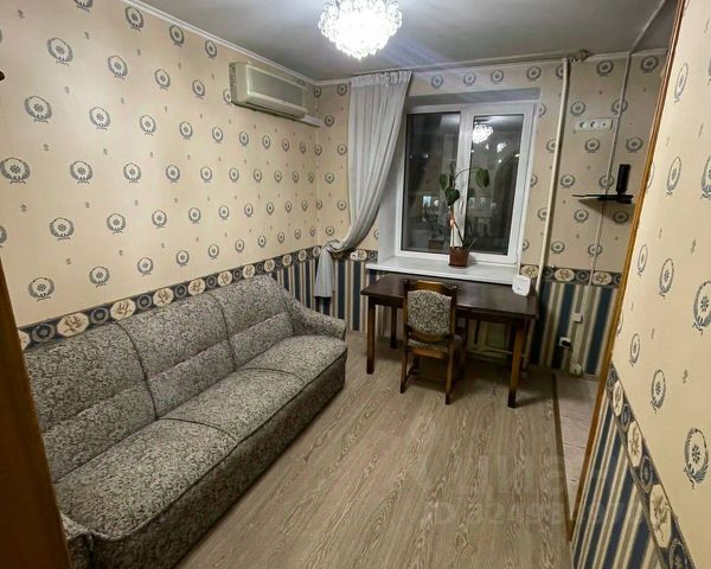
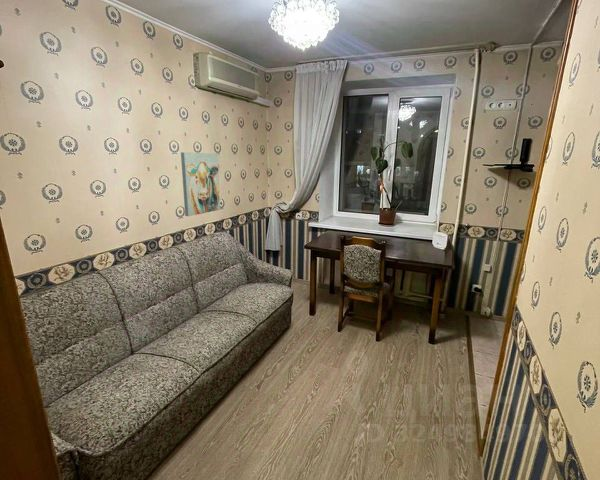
+ wall art [180,151,221,217]
